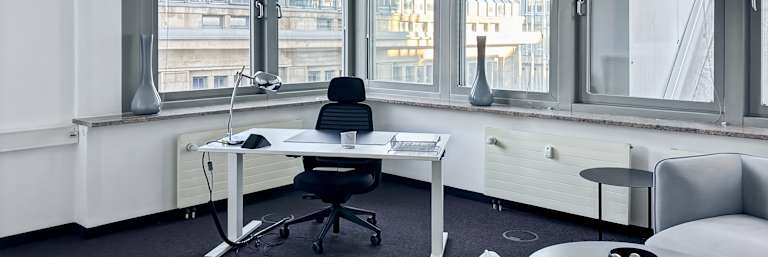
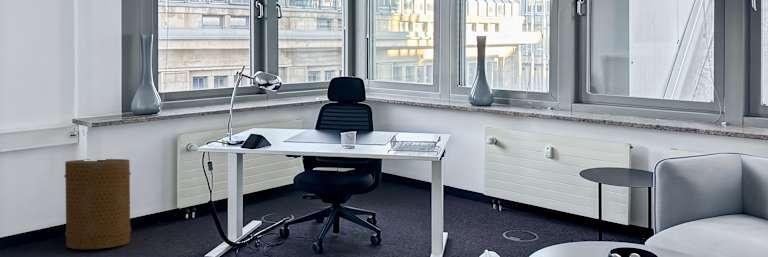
+ basket [63,158,132,250]
